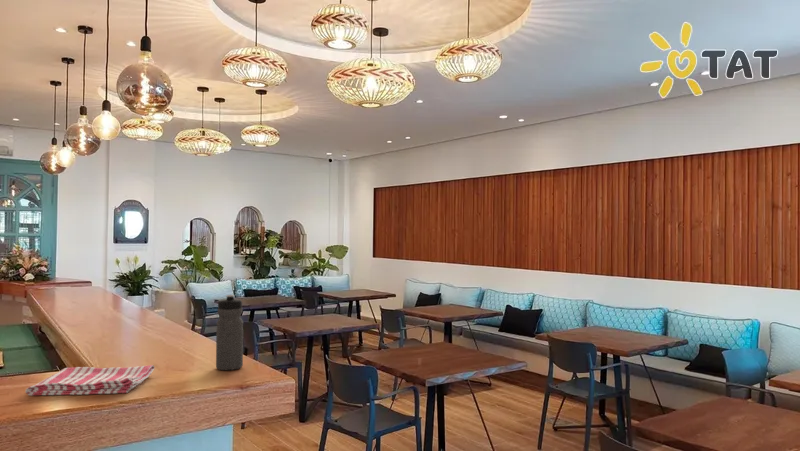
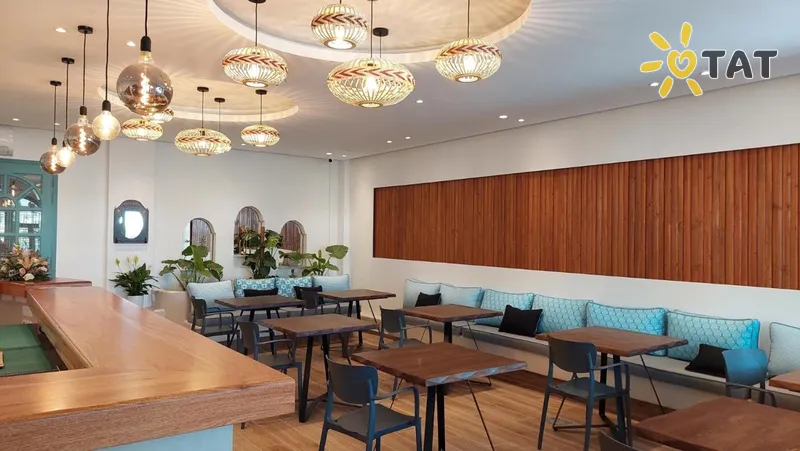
- dish towel [25,364,155,396]
- water bottle [215,294,244,371]
